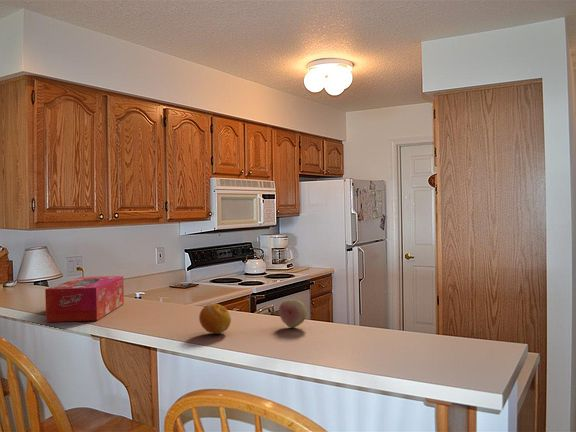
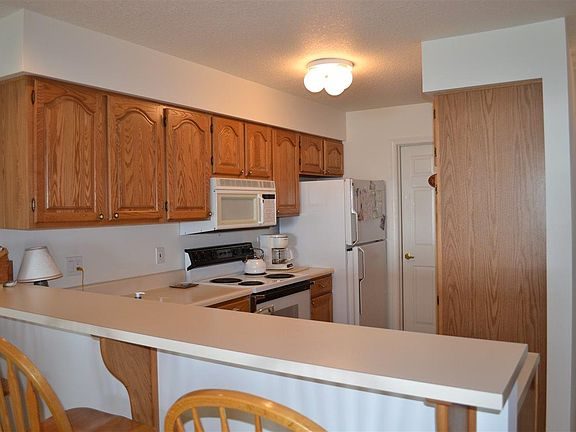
- tissue box [44,275,125,323]
- fruit [198,302,232,335]
- fruit [278,298,308,329]
